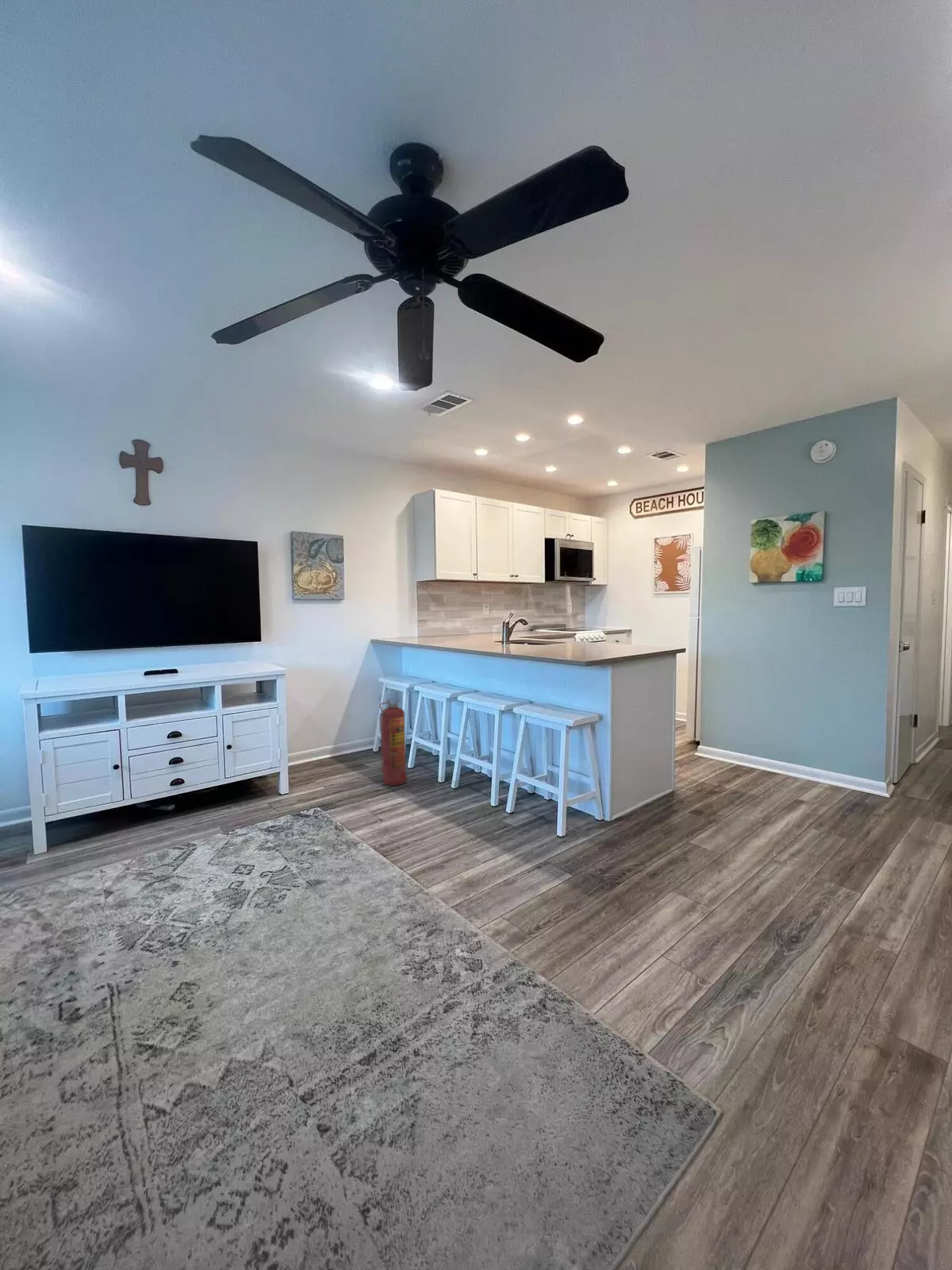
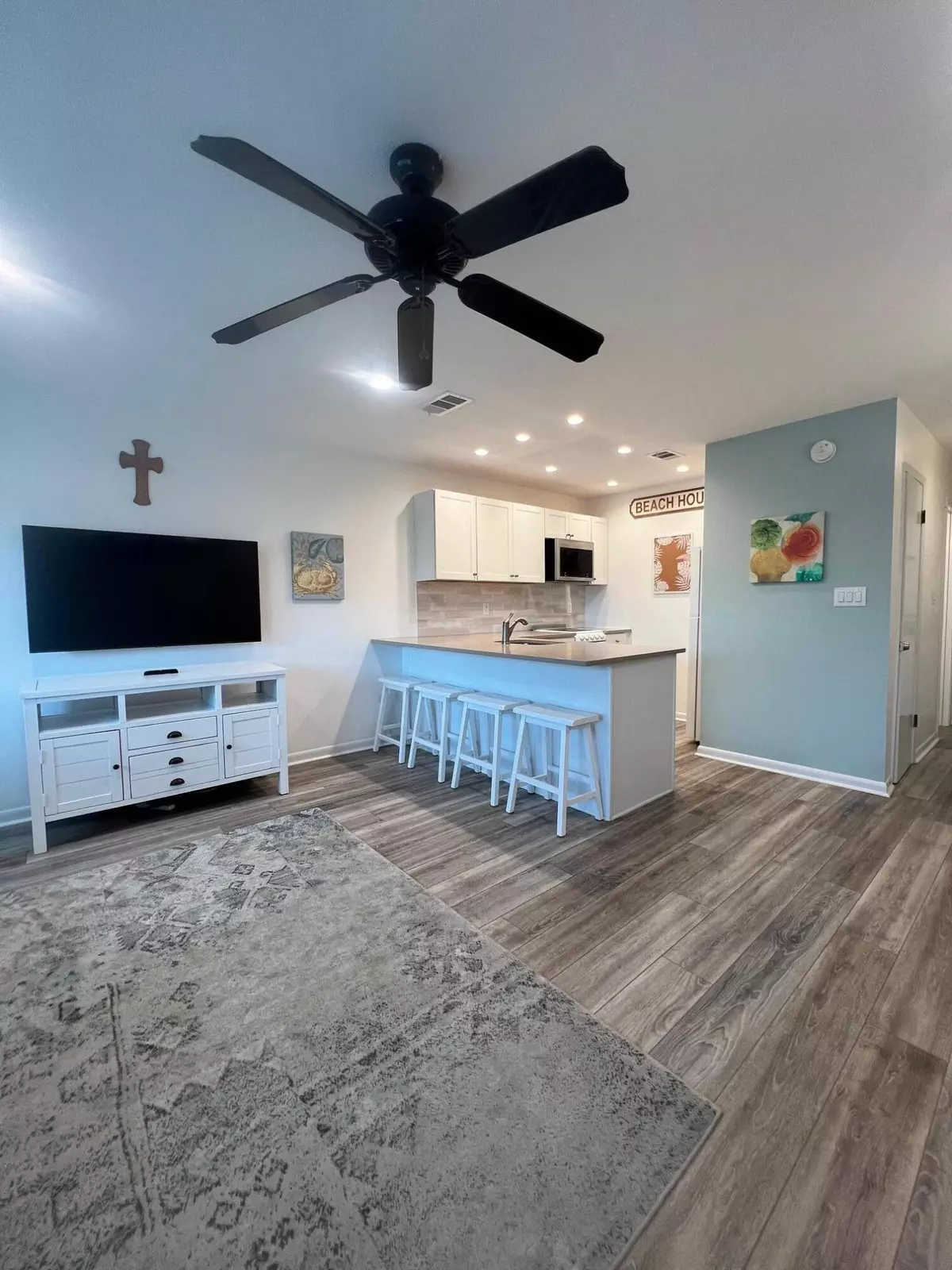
- fire extinguisher [378,698,408,787]
